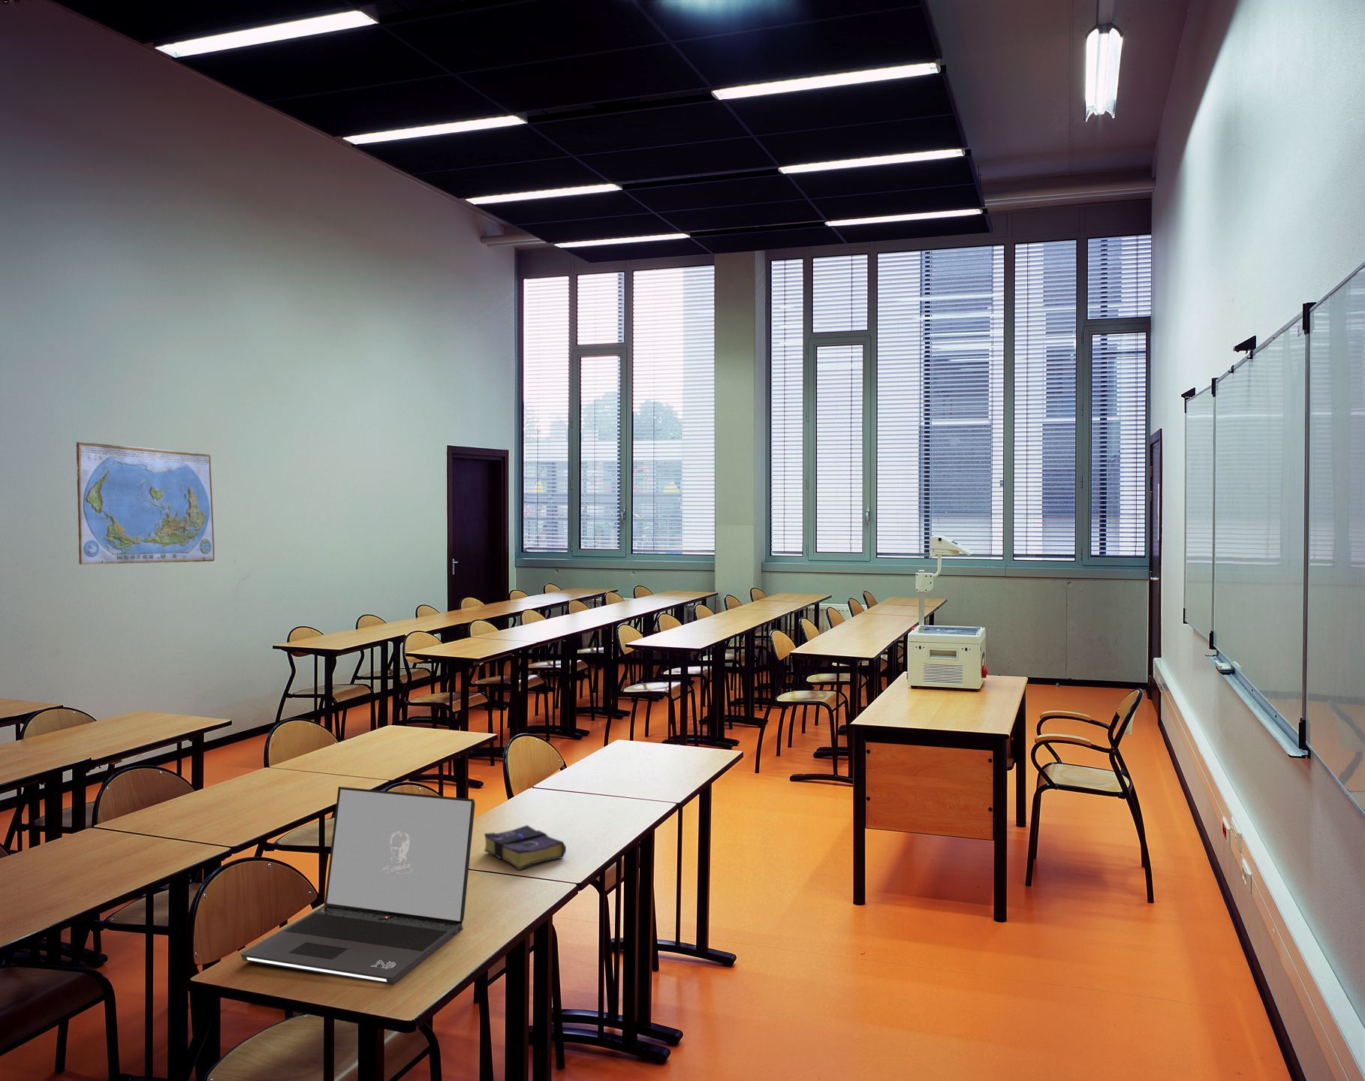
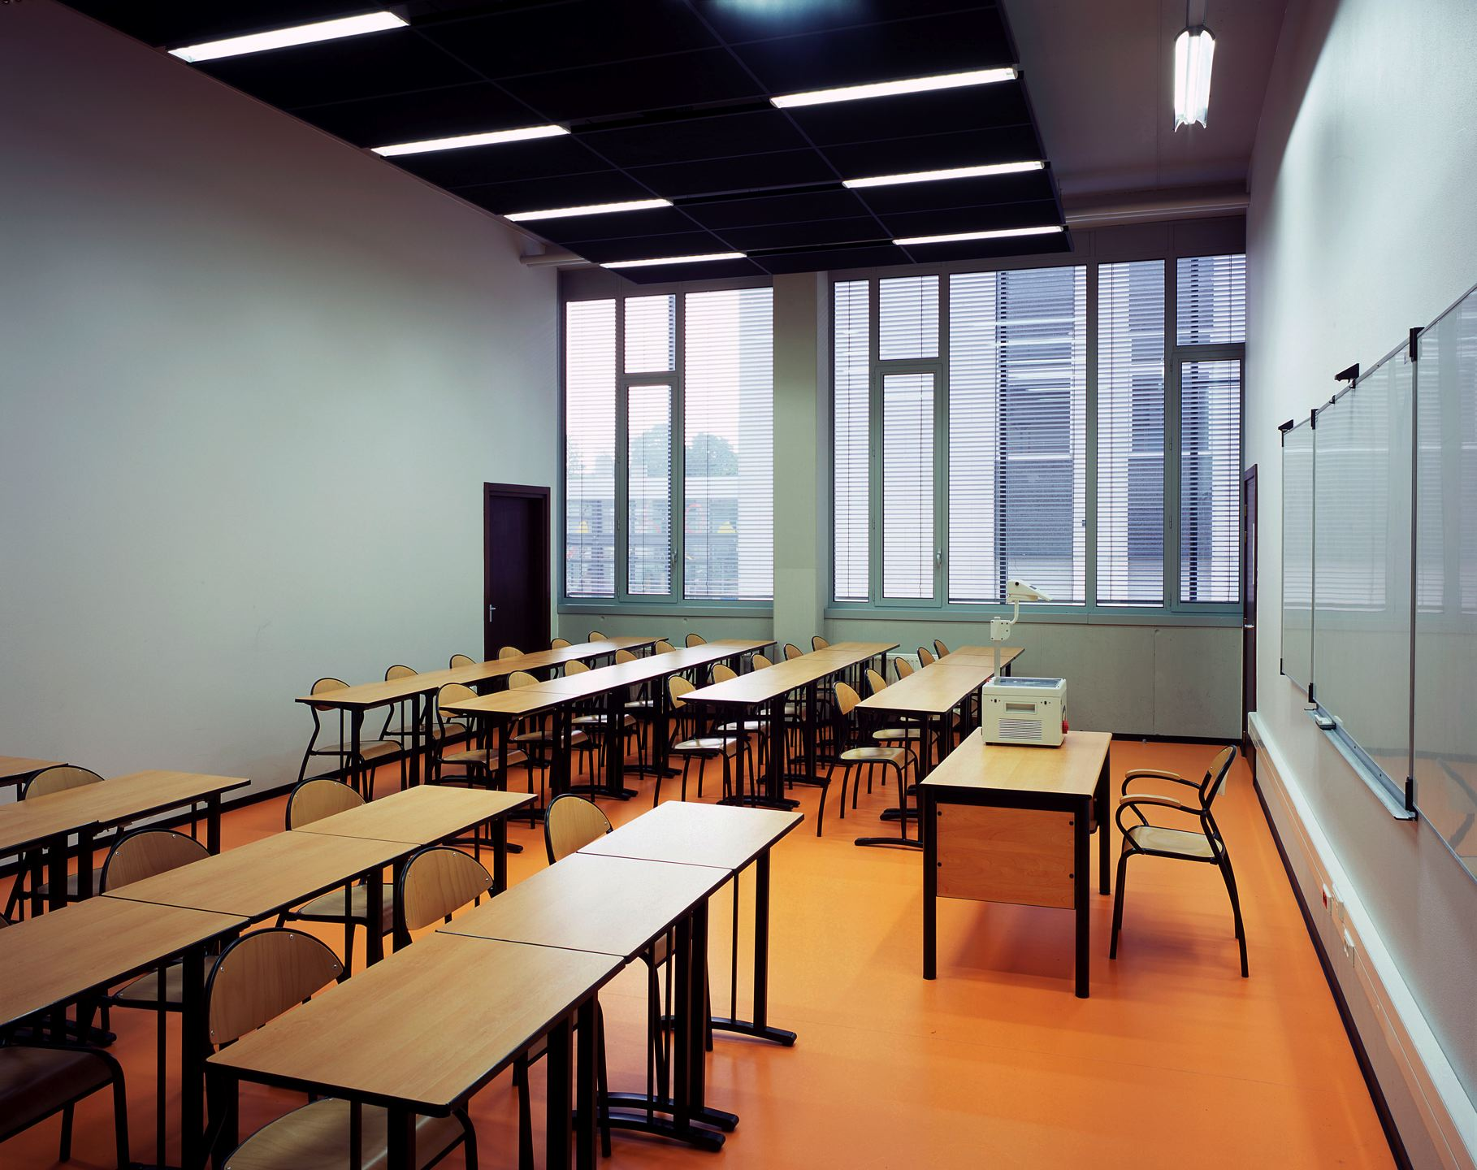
- book [483,824,567,871]
- world map [75,441,215,565]
- laptop [239,786,476,985]
